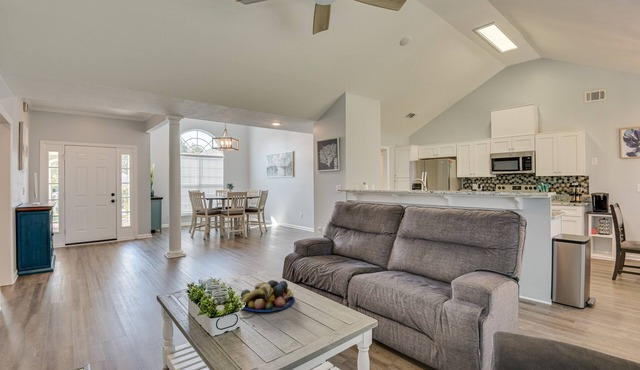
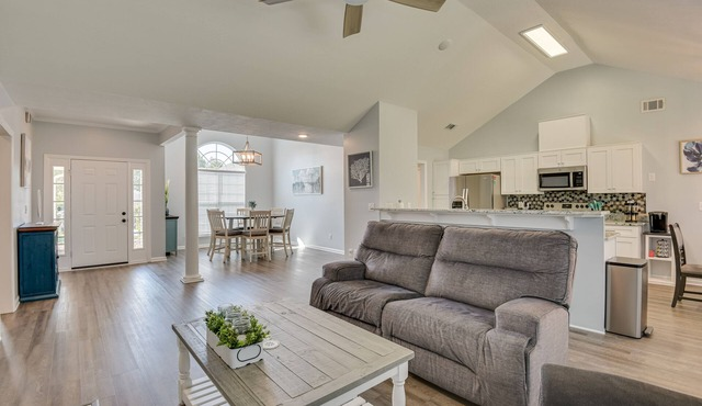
- fruit bowl [240,279,296,313]
